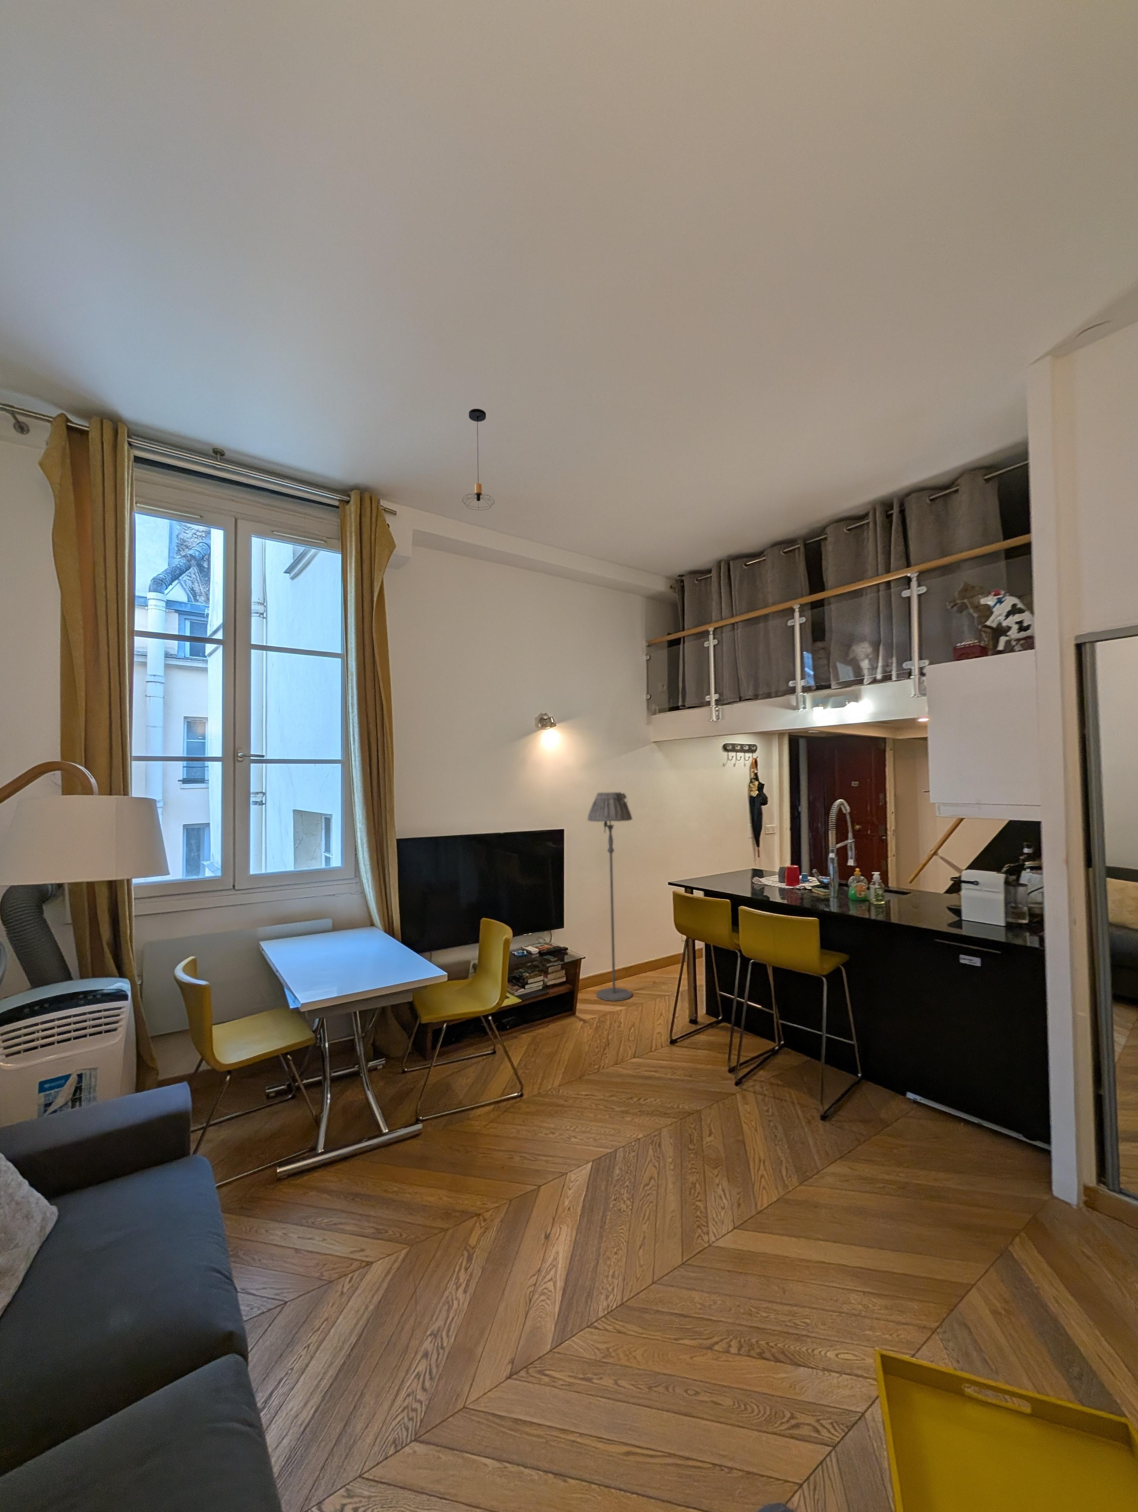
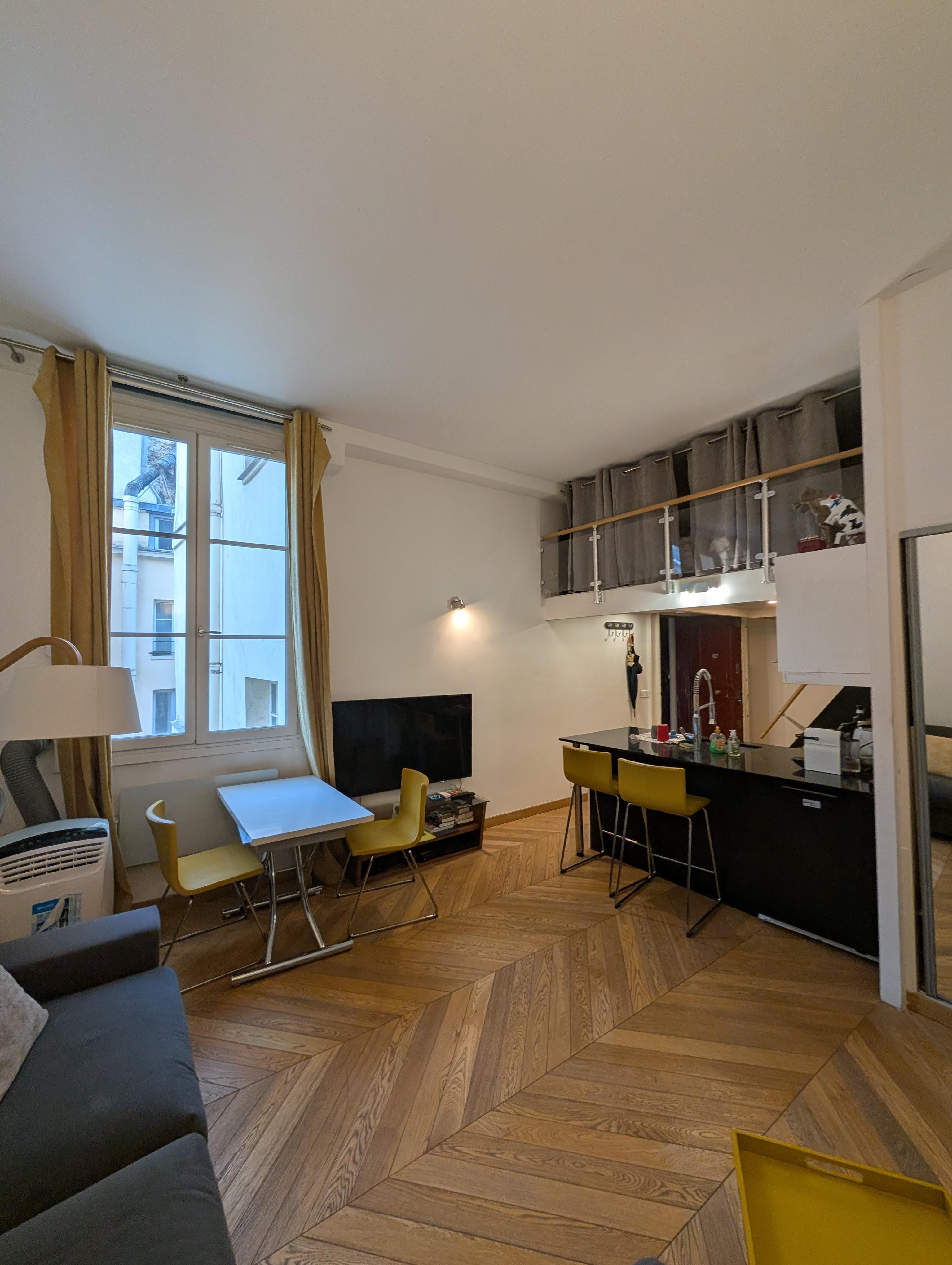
- floor lamp [587,791,632,1002]
- pendant light [461,409,495,510]
